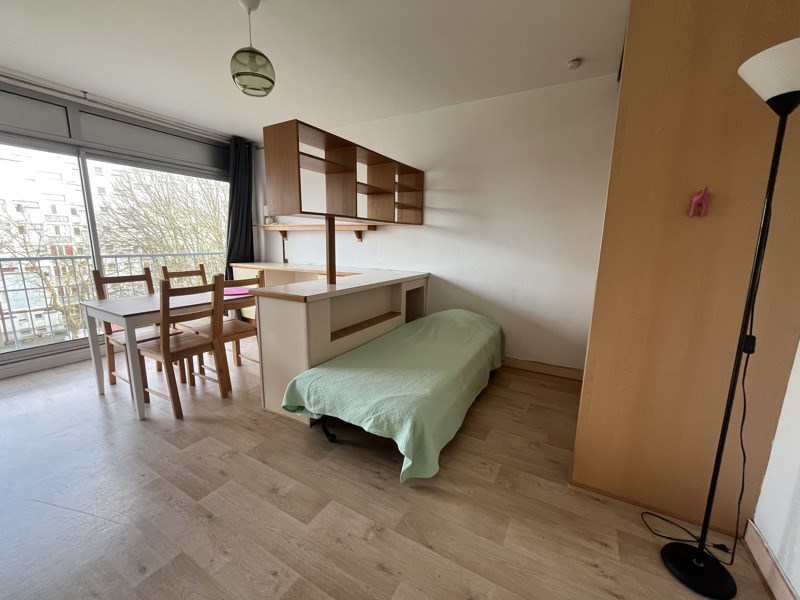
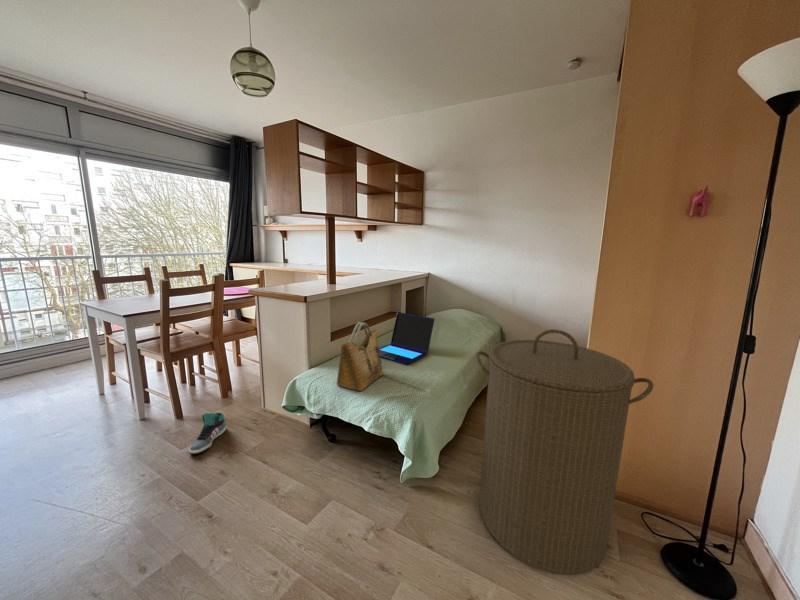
+ grocery bag [336,321,384,392]
+ laundry hamper [475,328,654,576]
+ laptop [379,311,436,365]
+ sneaker [188,412,227,455]
